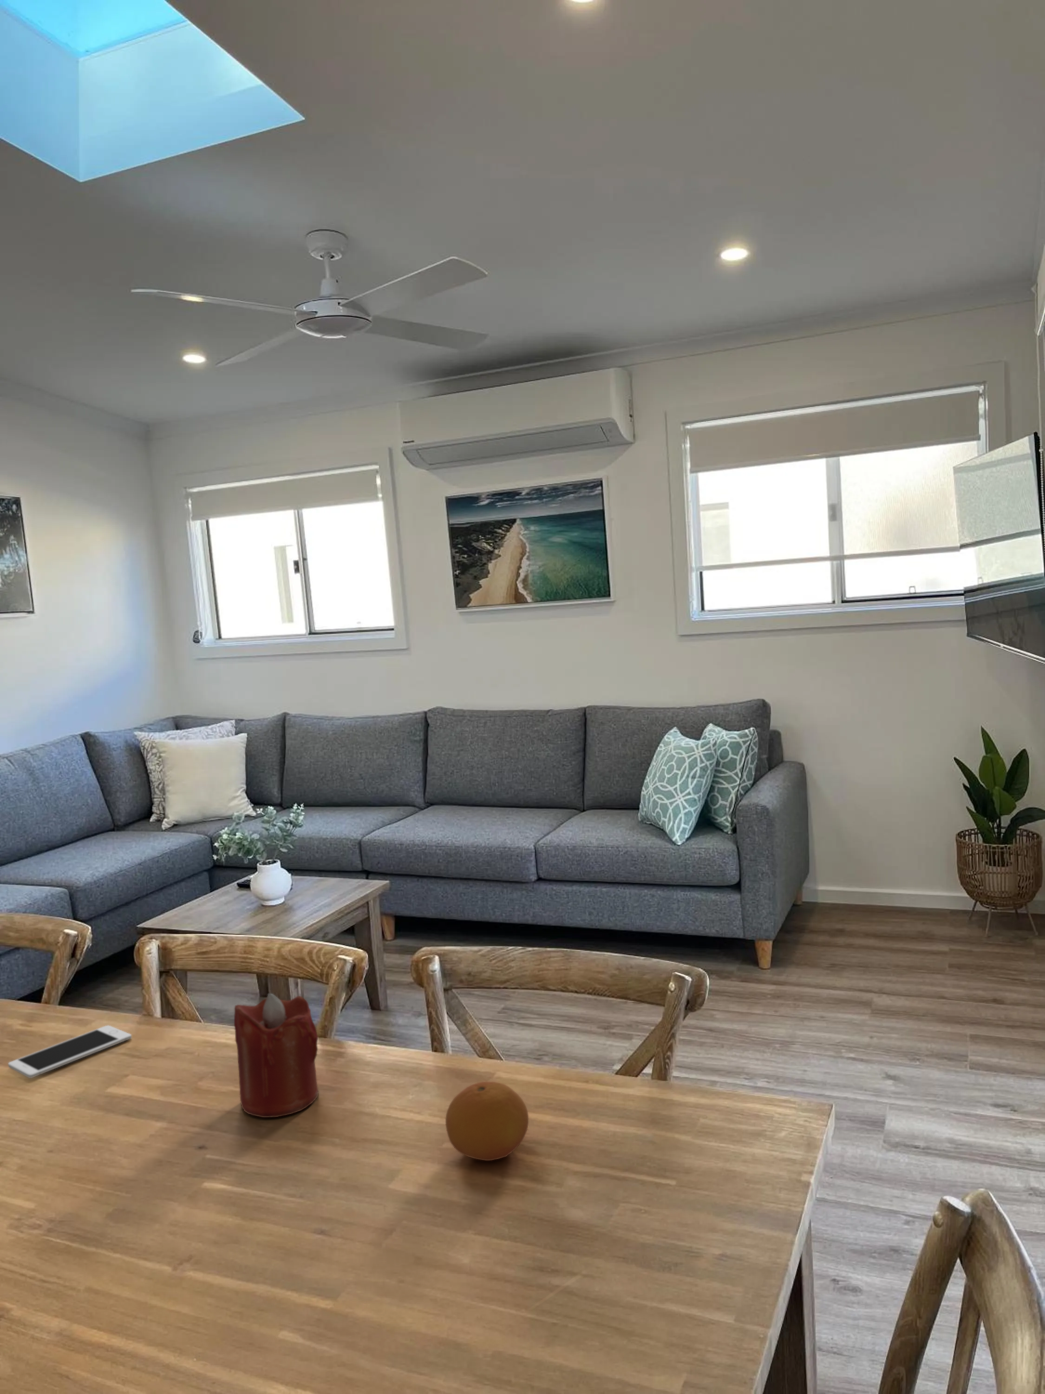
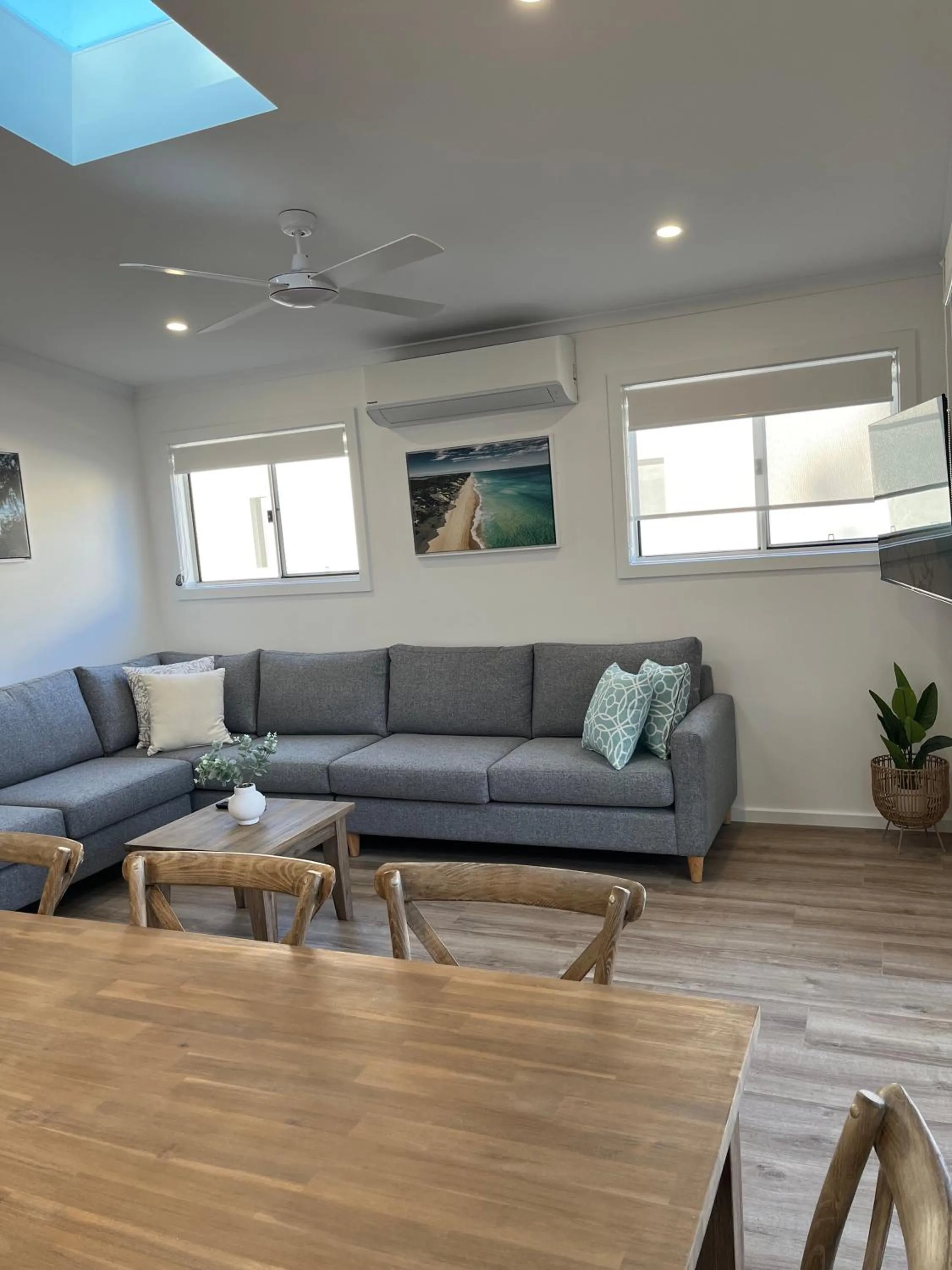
- cell phone [8,1025,133,1079]
- fruit [445,1081,529,1161]
- candle [234,993,319,1118]
